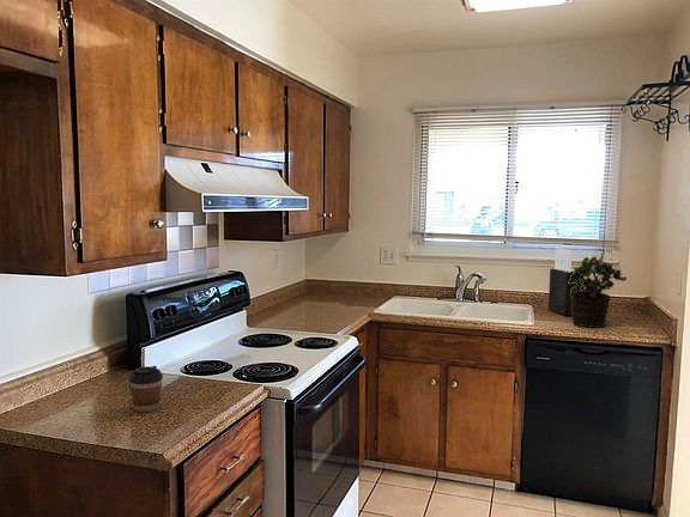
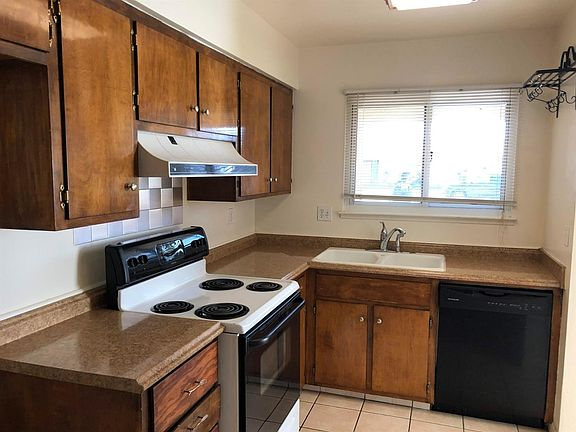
- coffee cup [128,365,164,413]
- potted plant [568,254,628,329]
- knife block [547,247,585,317]
